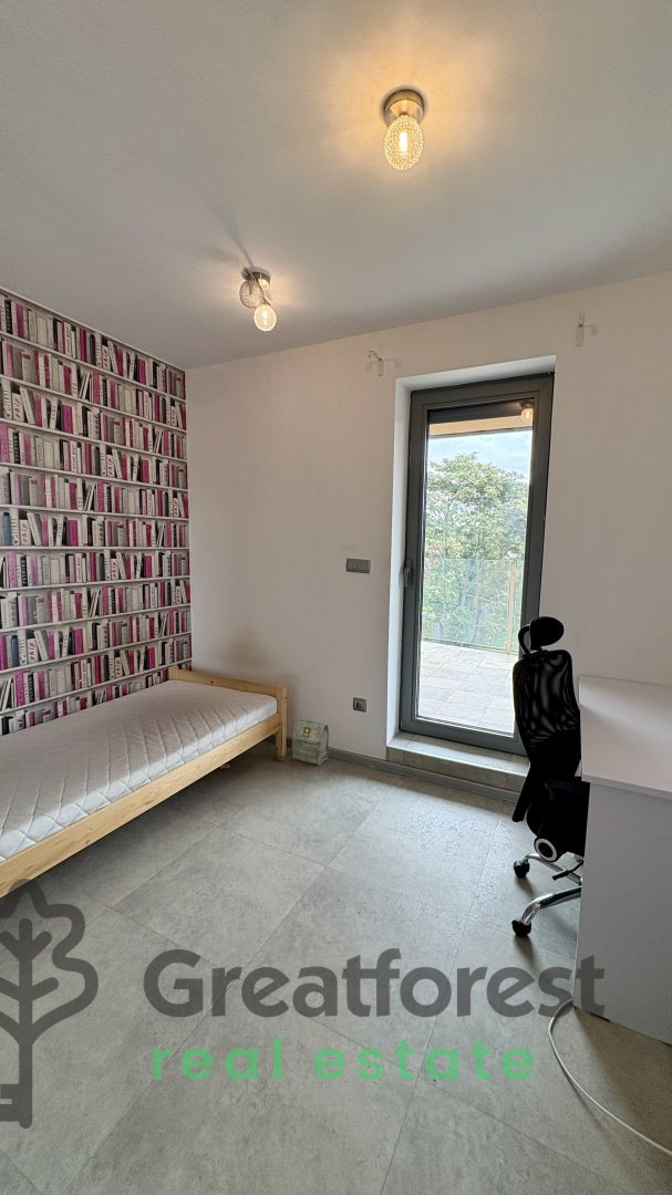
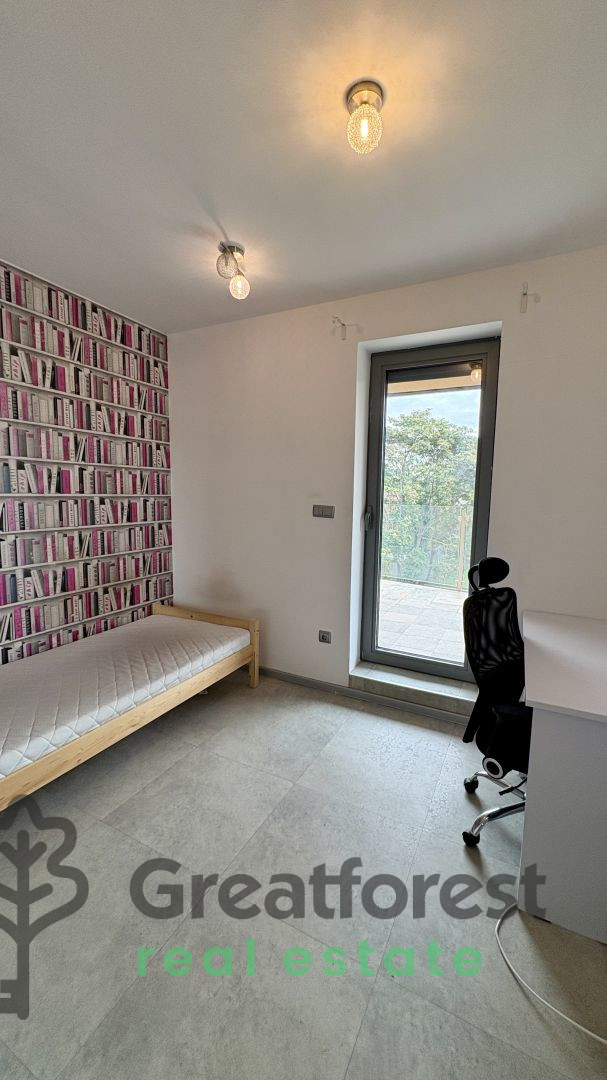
- bag [291,717,330,767]
